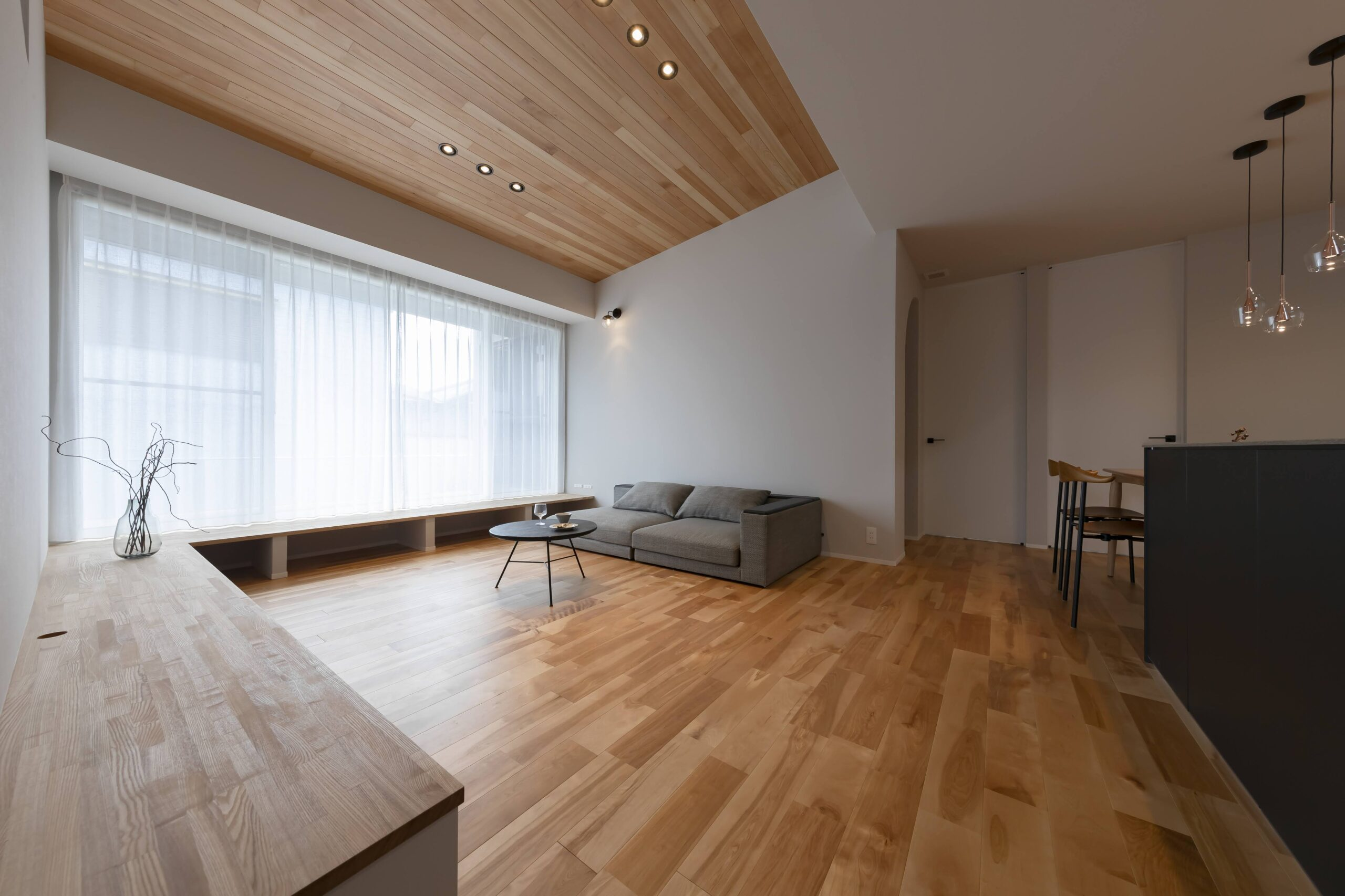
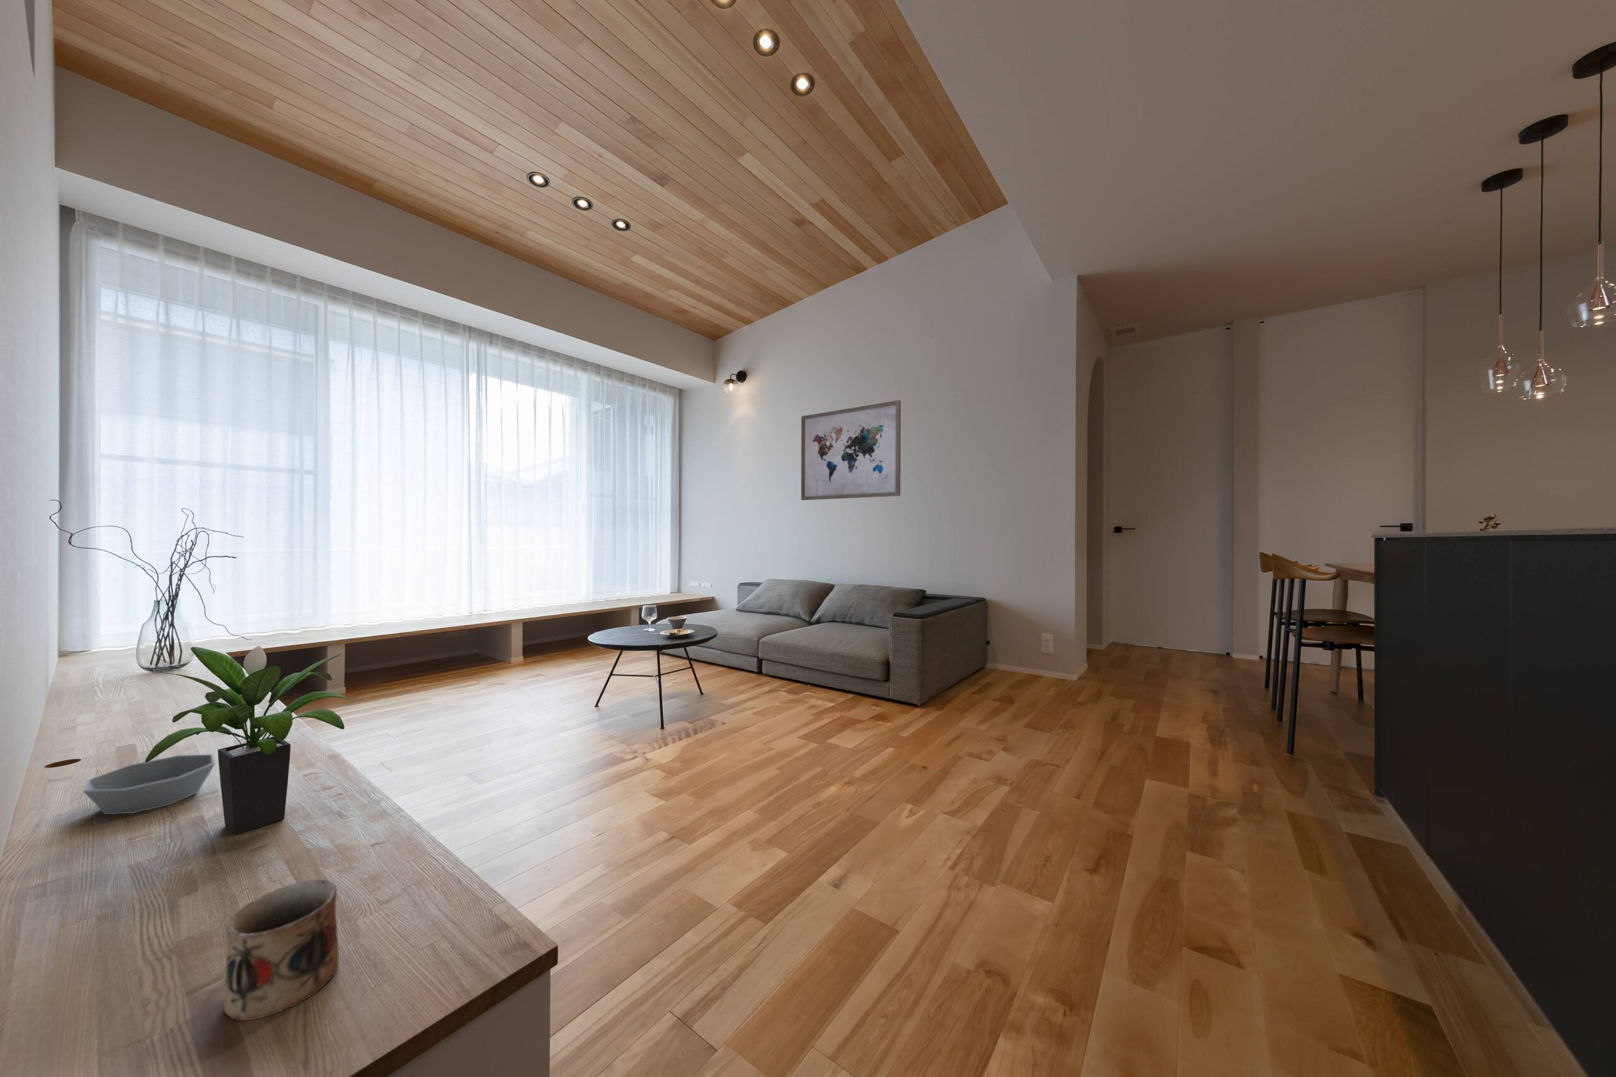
+ wall art [800,399,901,500]
+ mug [222,879,340,1022]
+ bowl [82,754,216,815]
+ potted plant [144,645,352,835]
